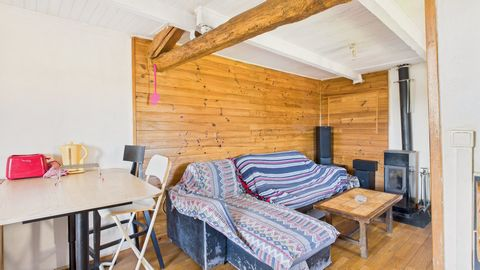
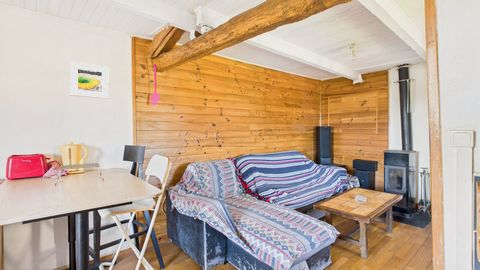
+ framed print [69,60,110,100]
